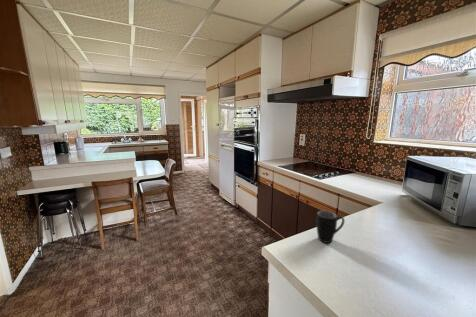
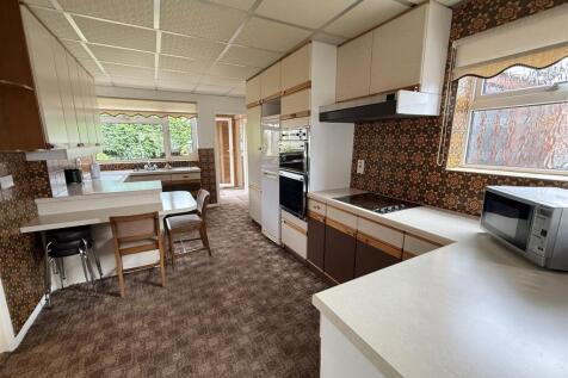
- mug [315,210,346,244]
